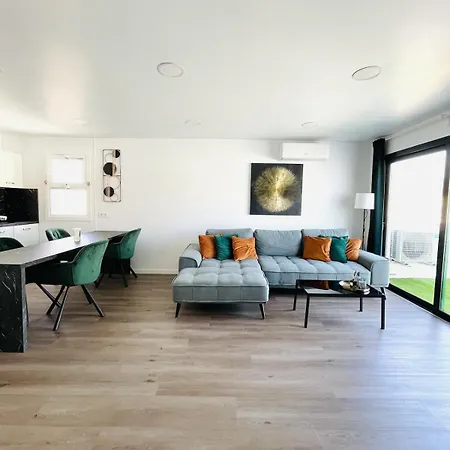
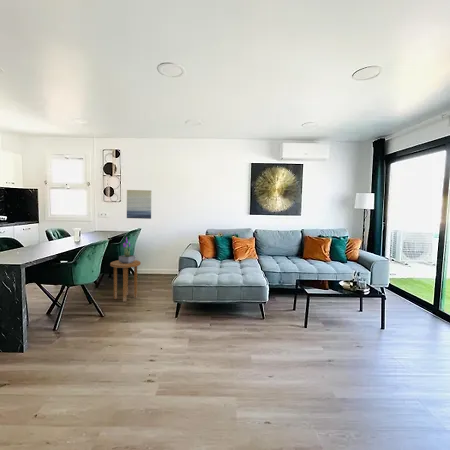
+ potted plant [118,236,136,264]
+ side table [109,259,142,303]
+ wall art [126,189,152,220]
